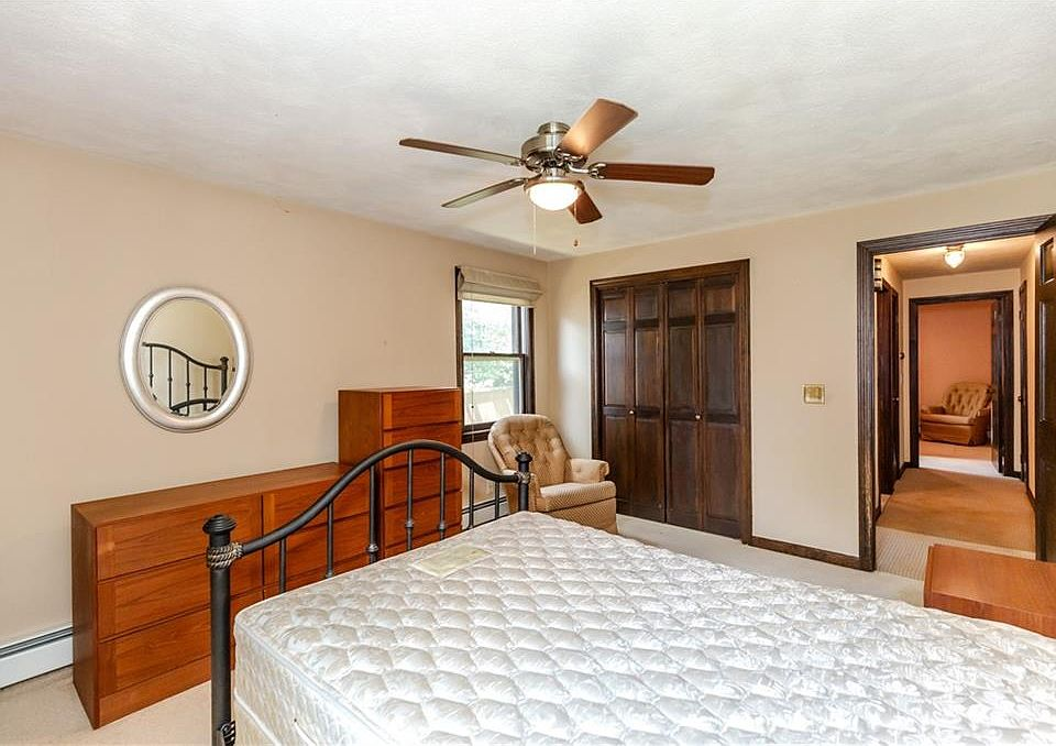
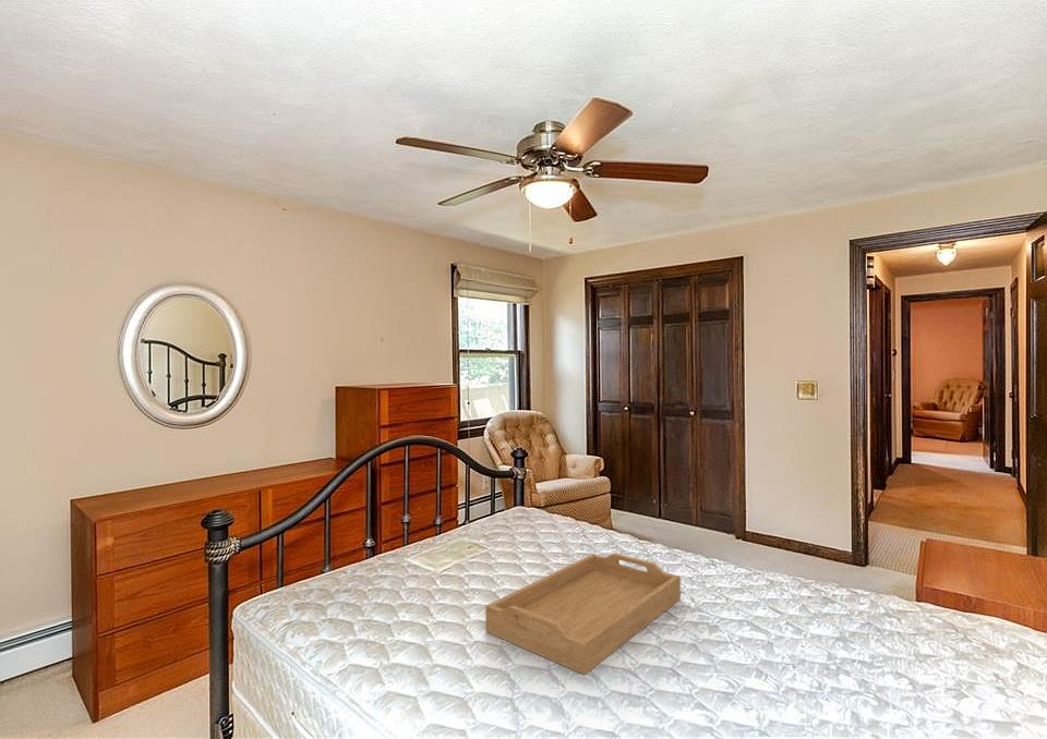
+ serving tray [484,553,682,676]
